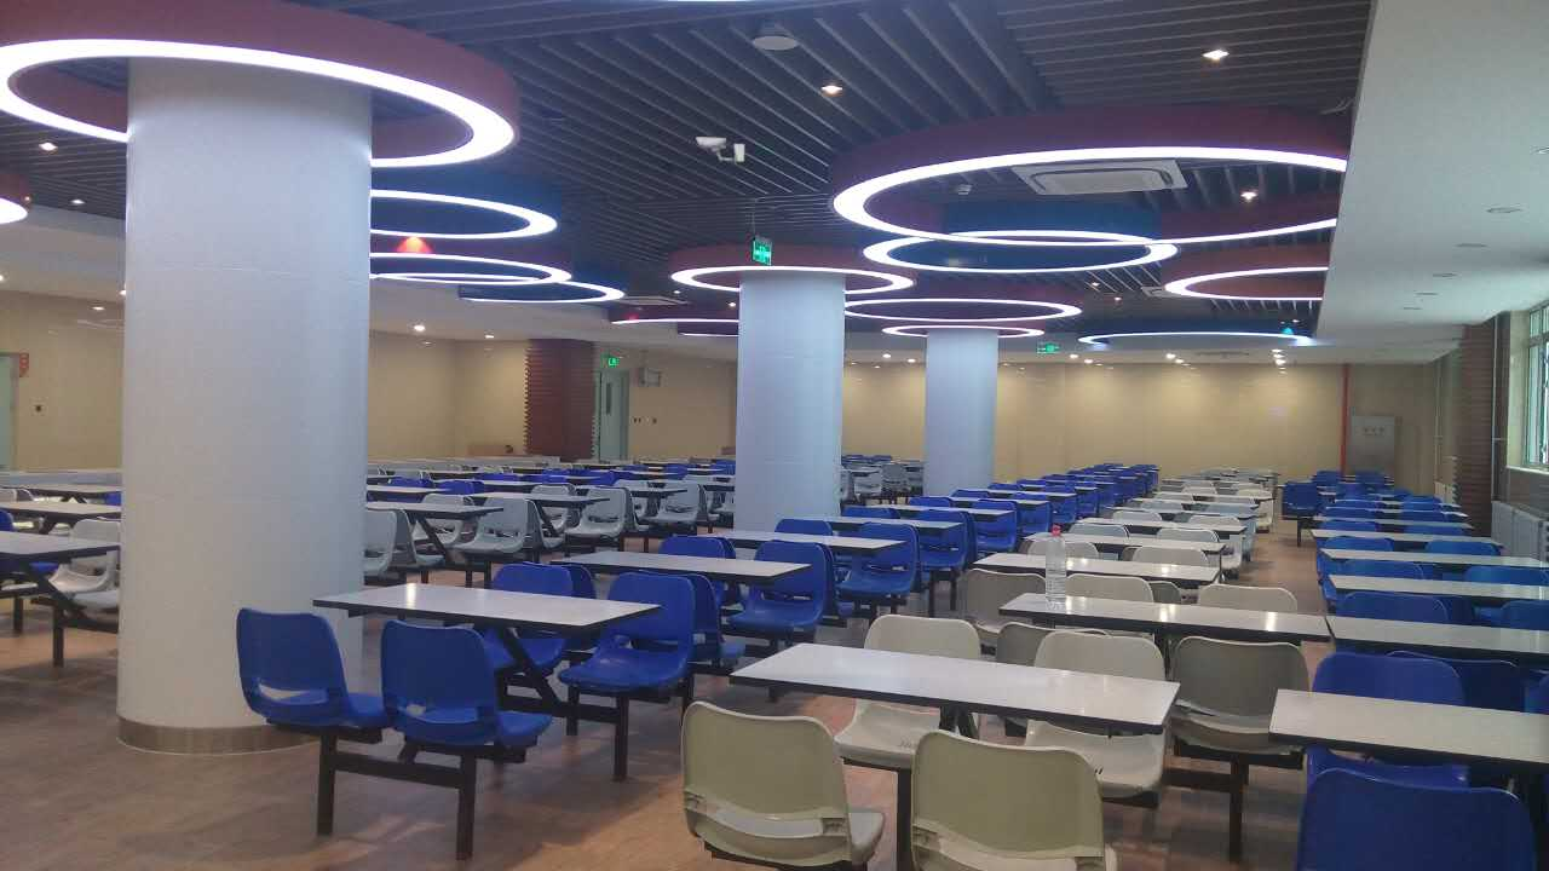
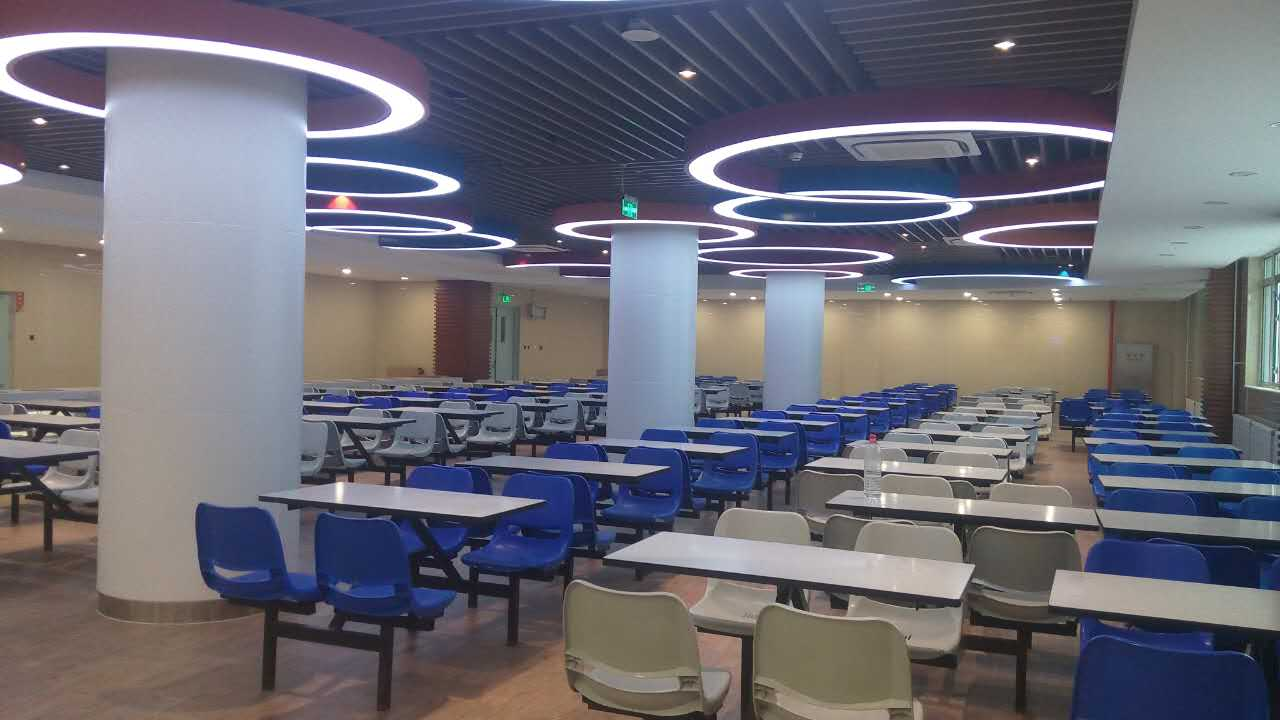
- security camera [696,137,745,167]
